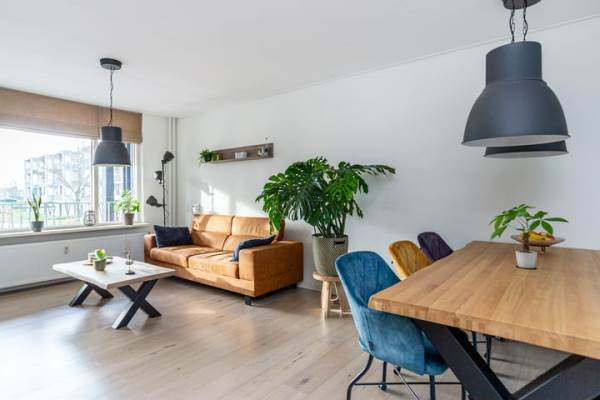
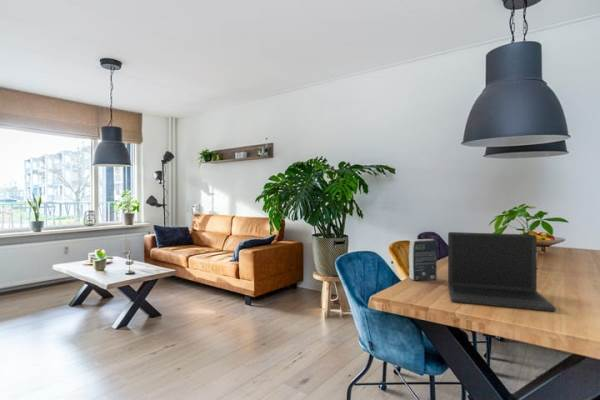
+ book [408,238,438,281]
+ laptop [447,231,557,312]
